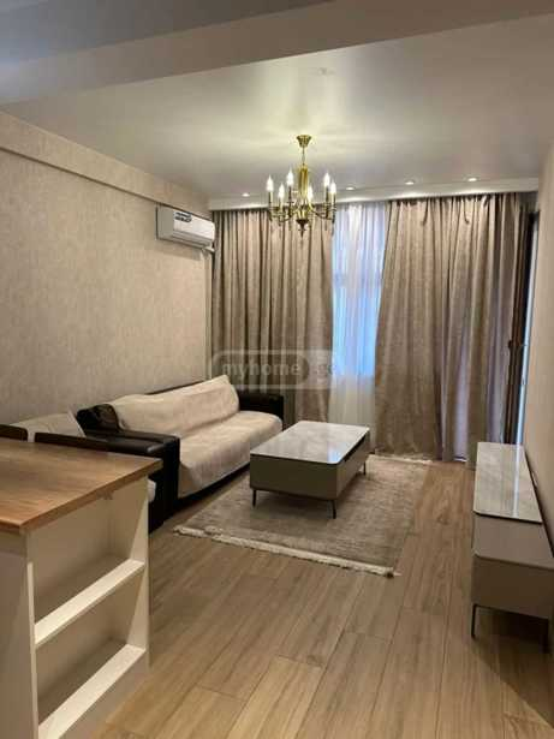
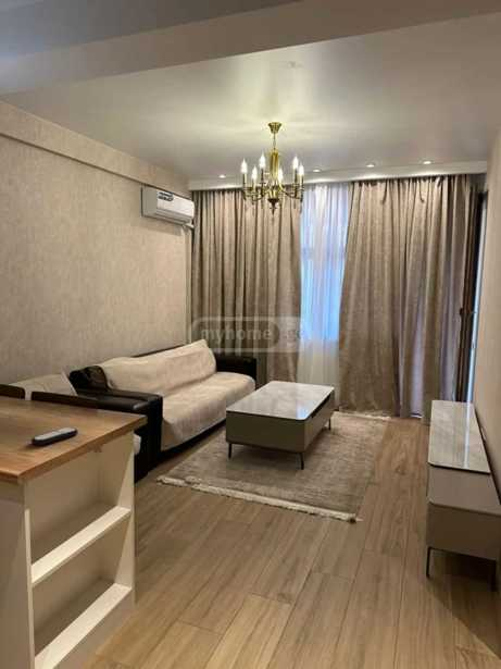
+ remote control [30,426,79,446]
